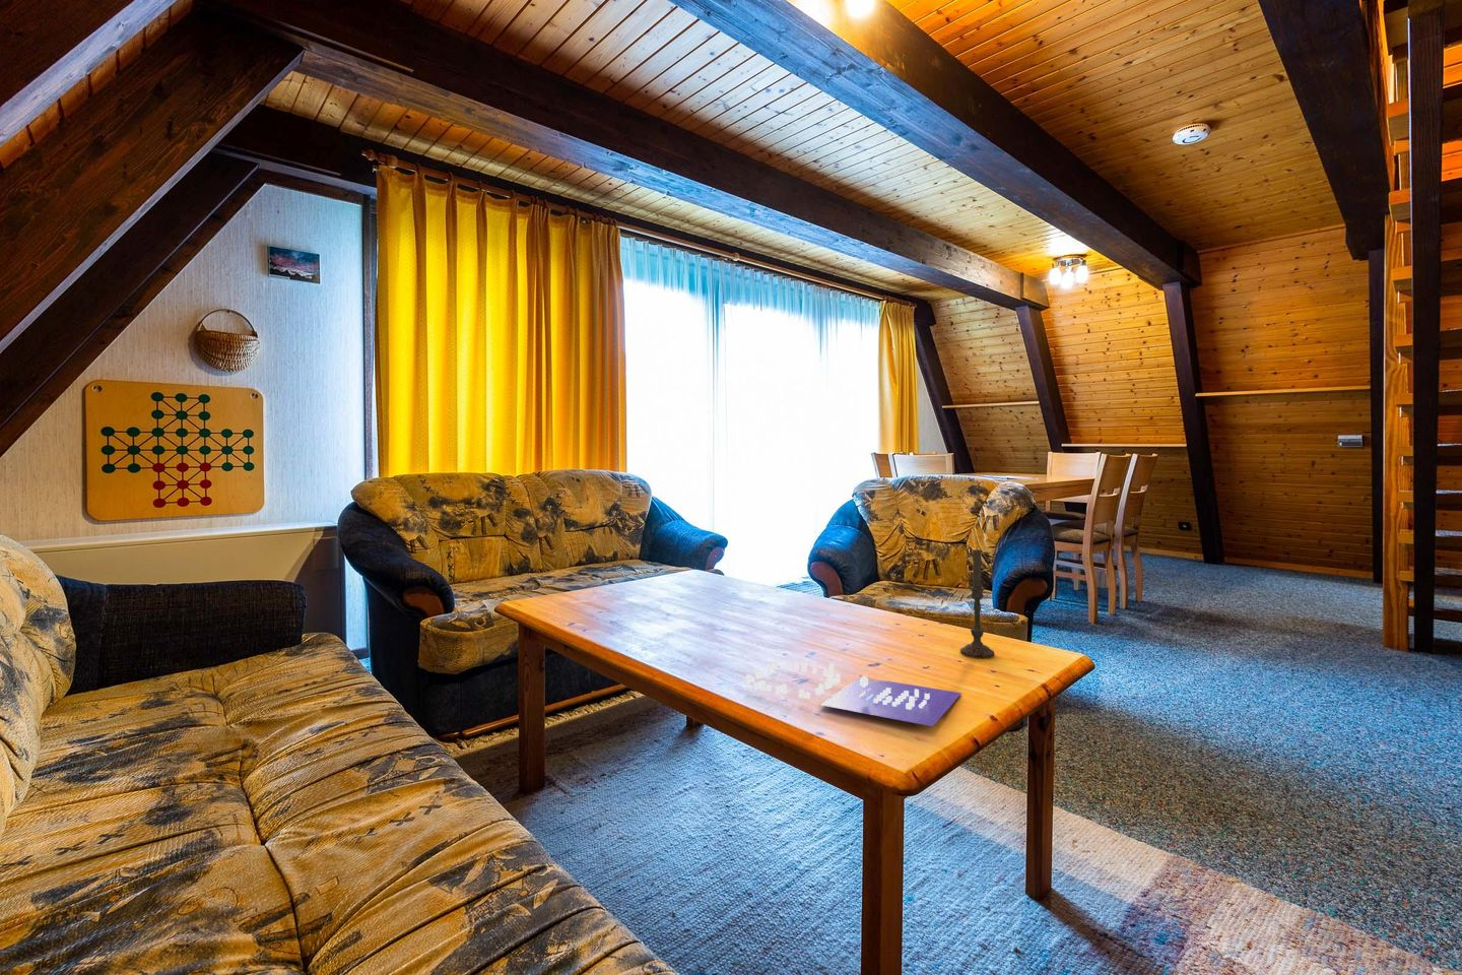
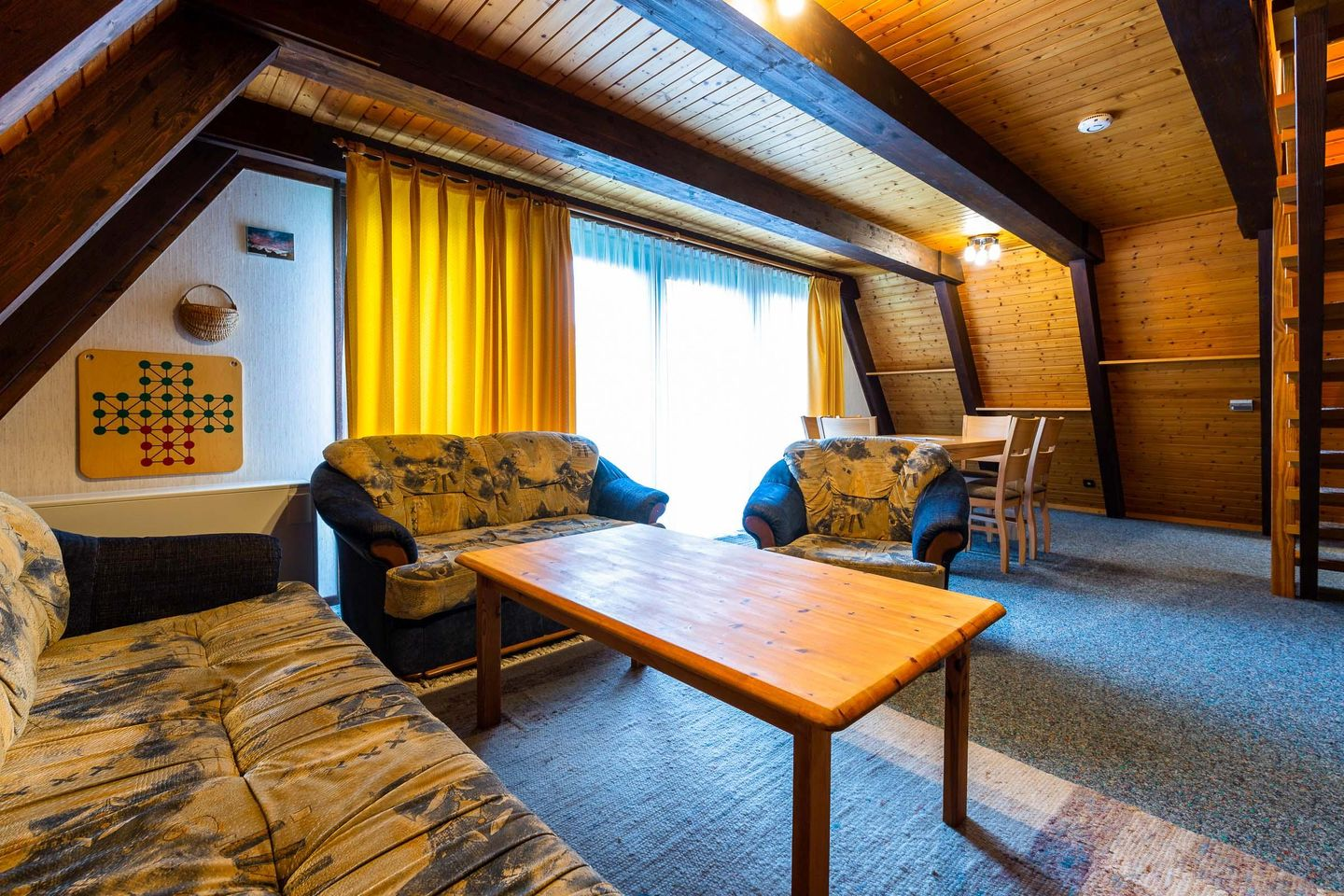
- candle [959,546,995,658]
- board game [744,658,963,727]
